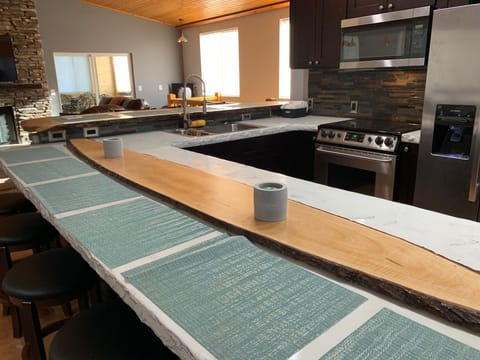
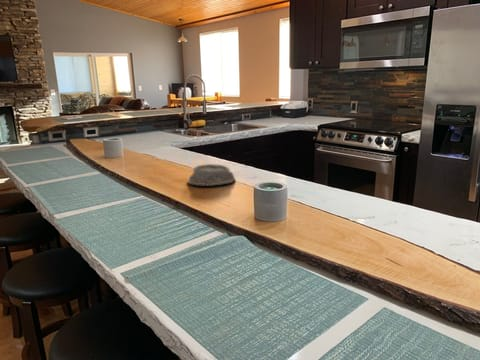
+ mortar [186,163,236,187]
